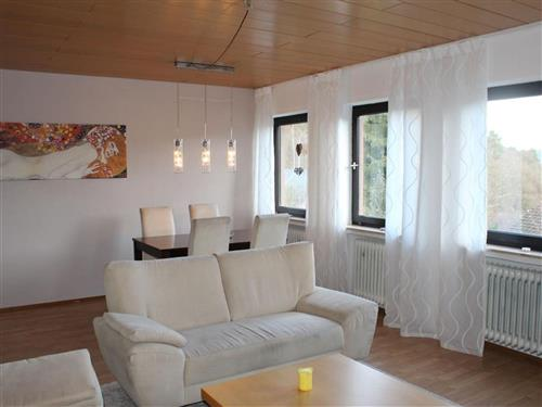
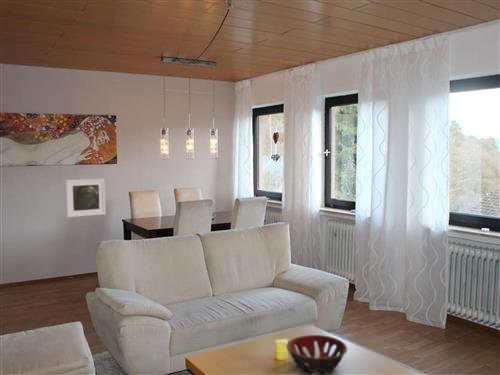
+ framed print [65,178,106,218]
+ decorative bowl [285,334,348,374]
